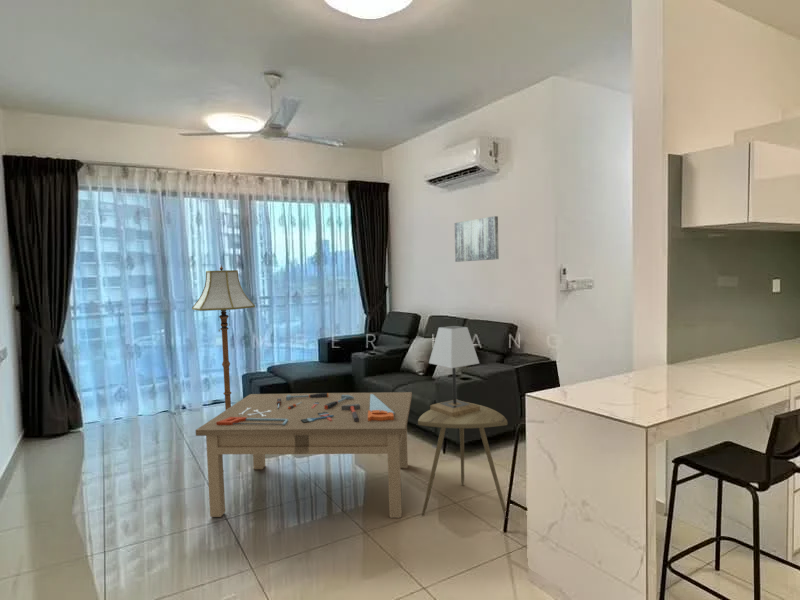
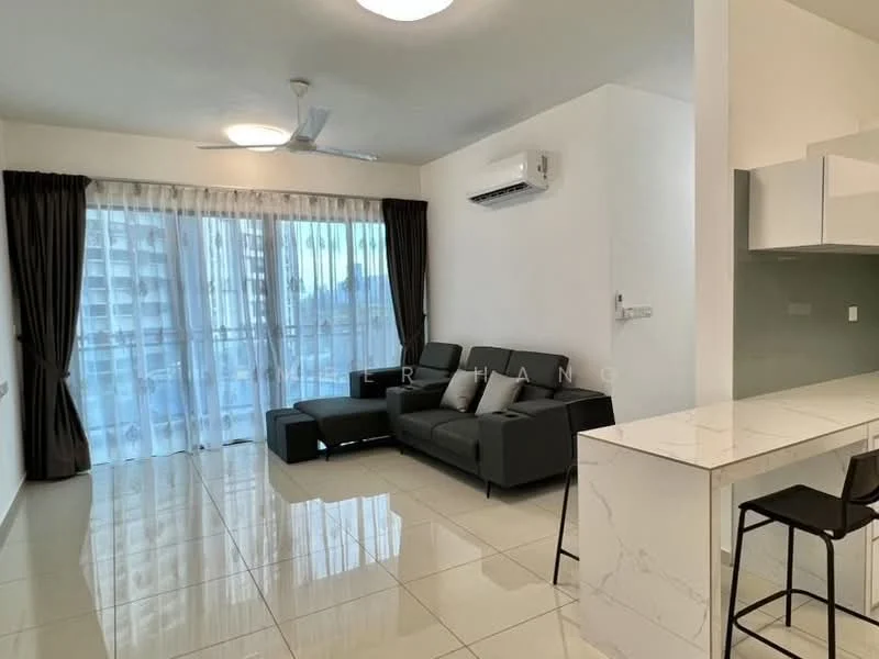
- floor lamp [191,264,256,411]
- lamp [428,325,481,417]
- coffee table [195,391,413,519]
- wall art [454,215,500,263]
- side table [417,401,508,517]
